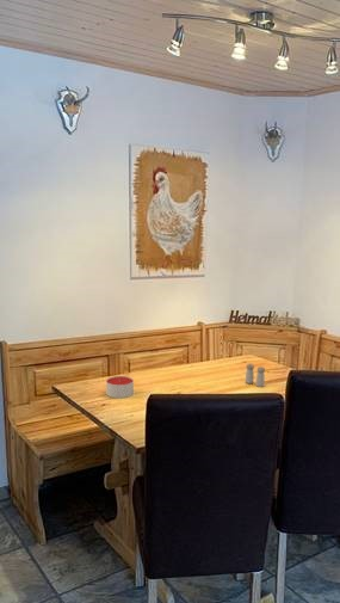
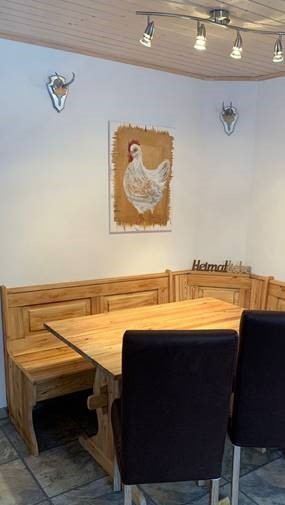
- salt and pepper shaker [245,363,266,388]
- candle [105,375,135,399]
